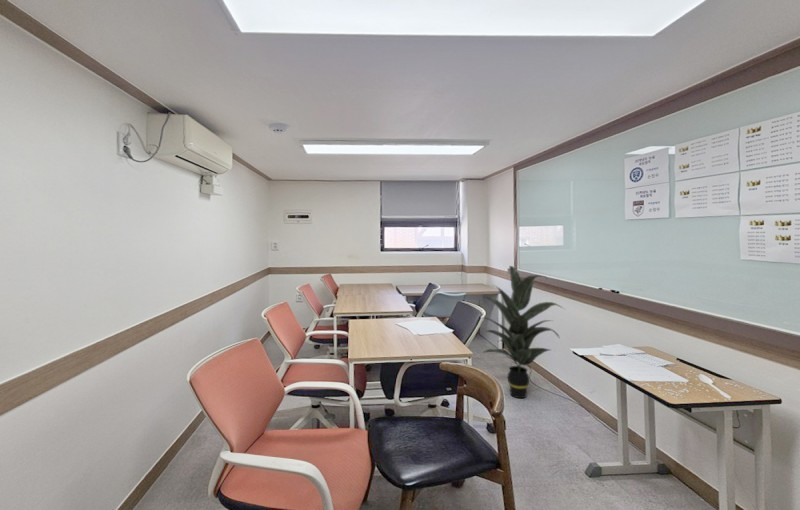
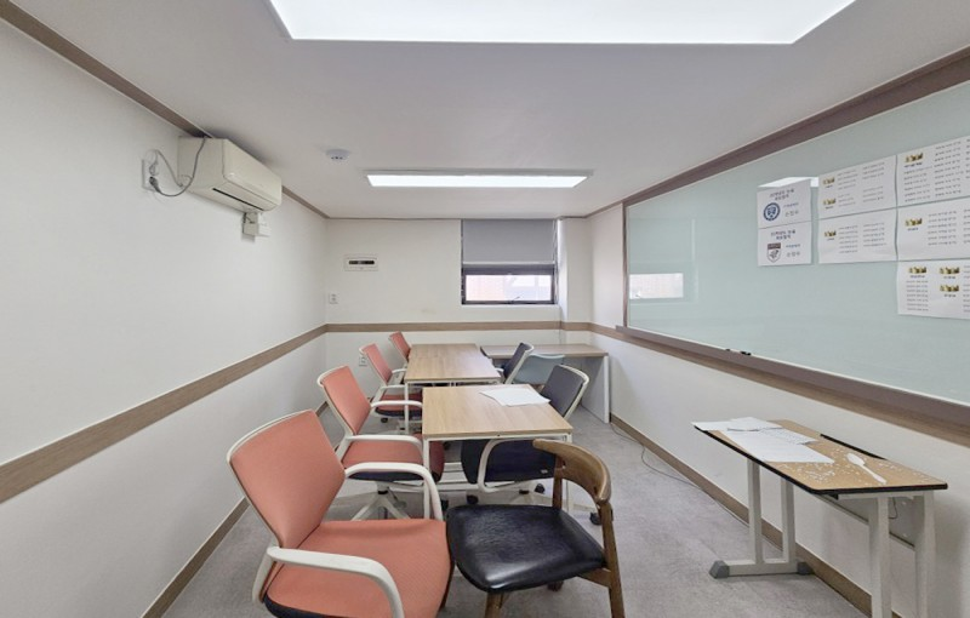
- indoor plant [482,265,565,399]
